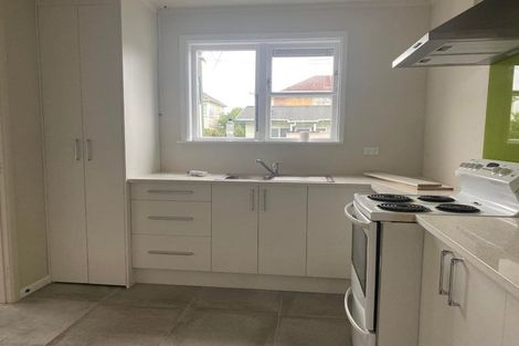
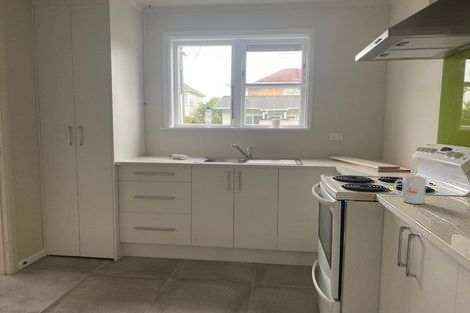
+ mug [393,174,427,205]
